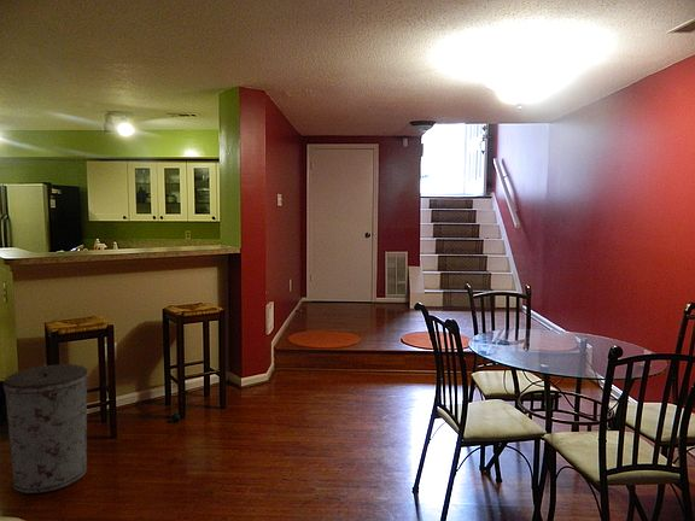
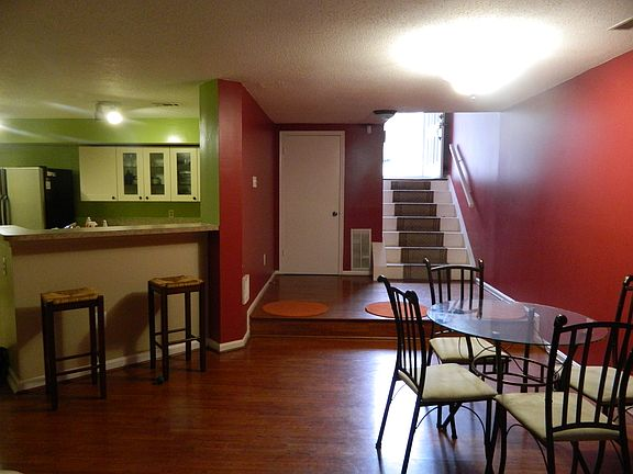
- trash can [2,363,89,494]
